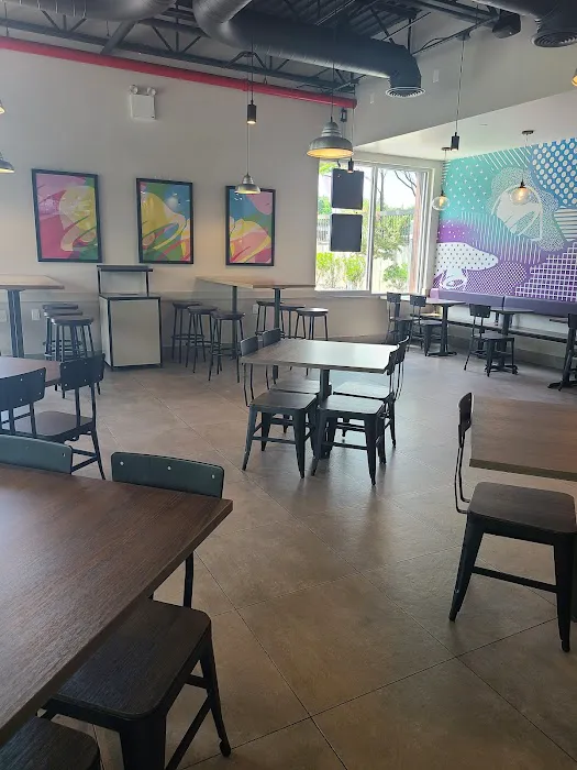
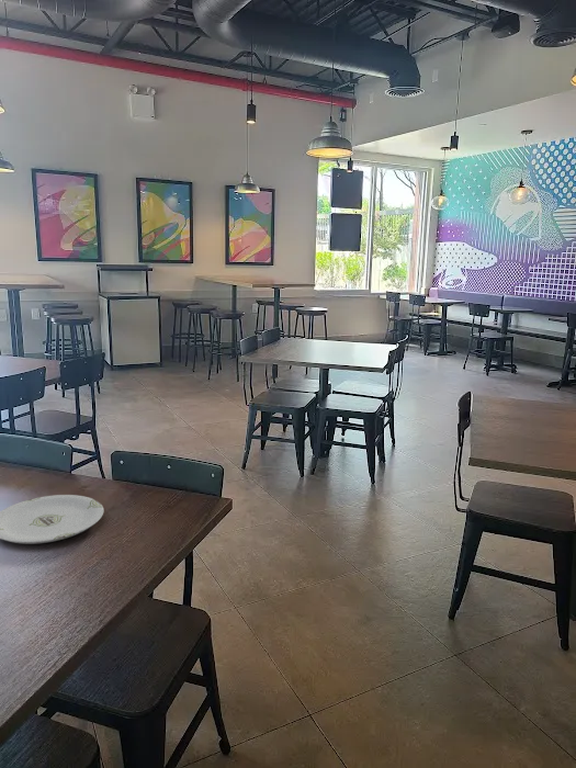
+ plate [0,494,104,545]
